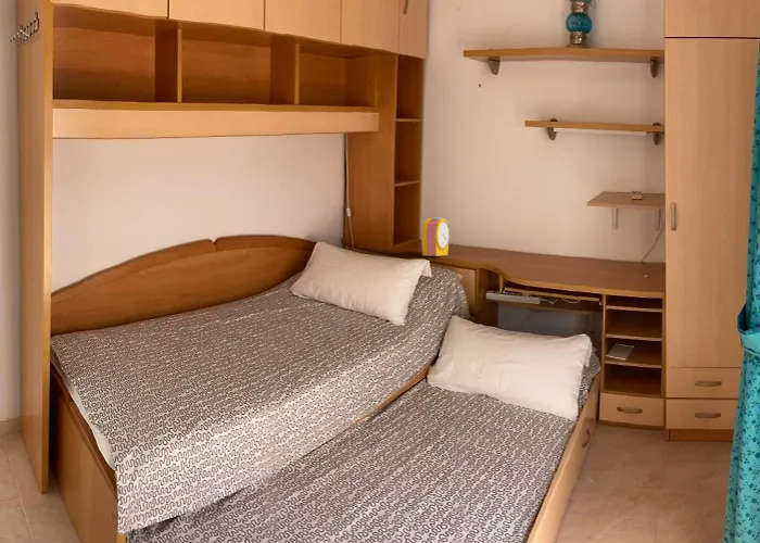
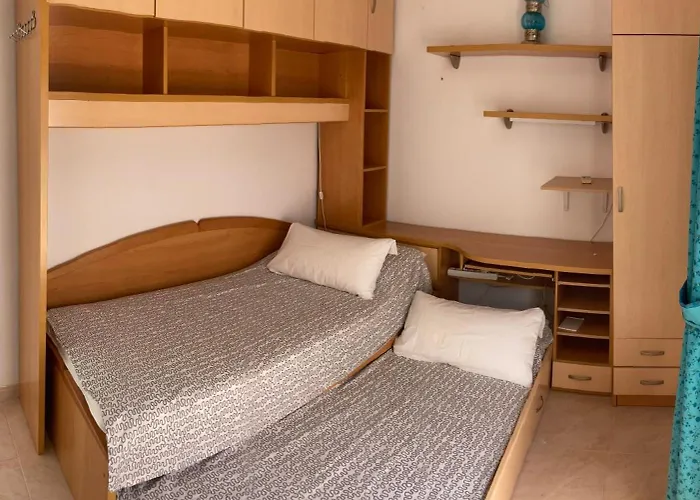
- alarm clock [420,216,451,257]
